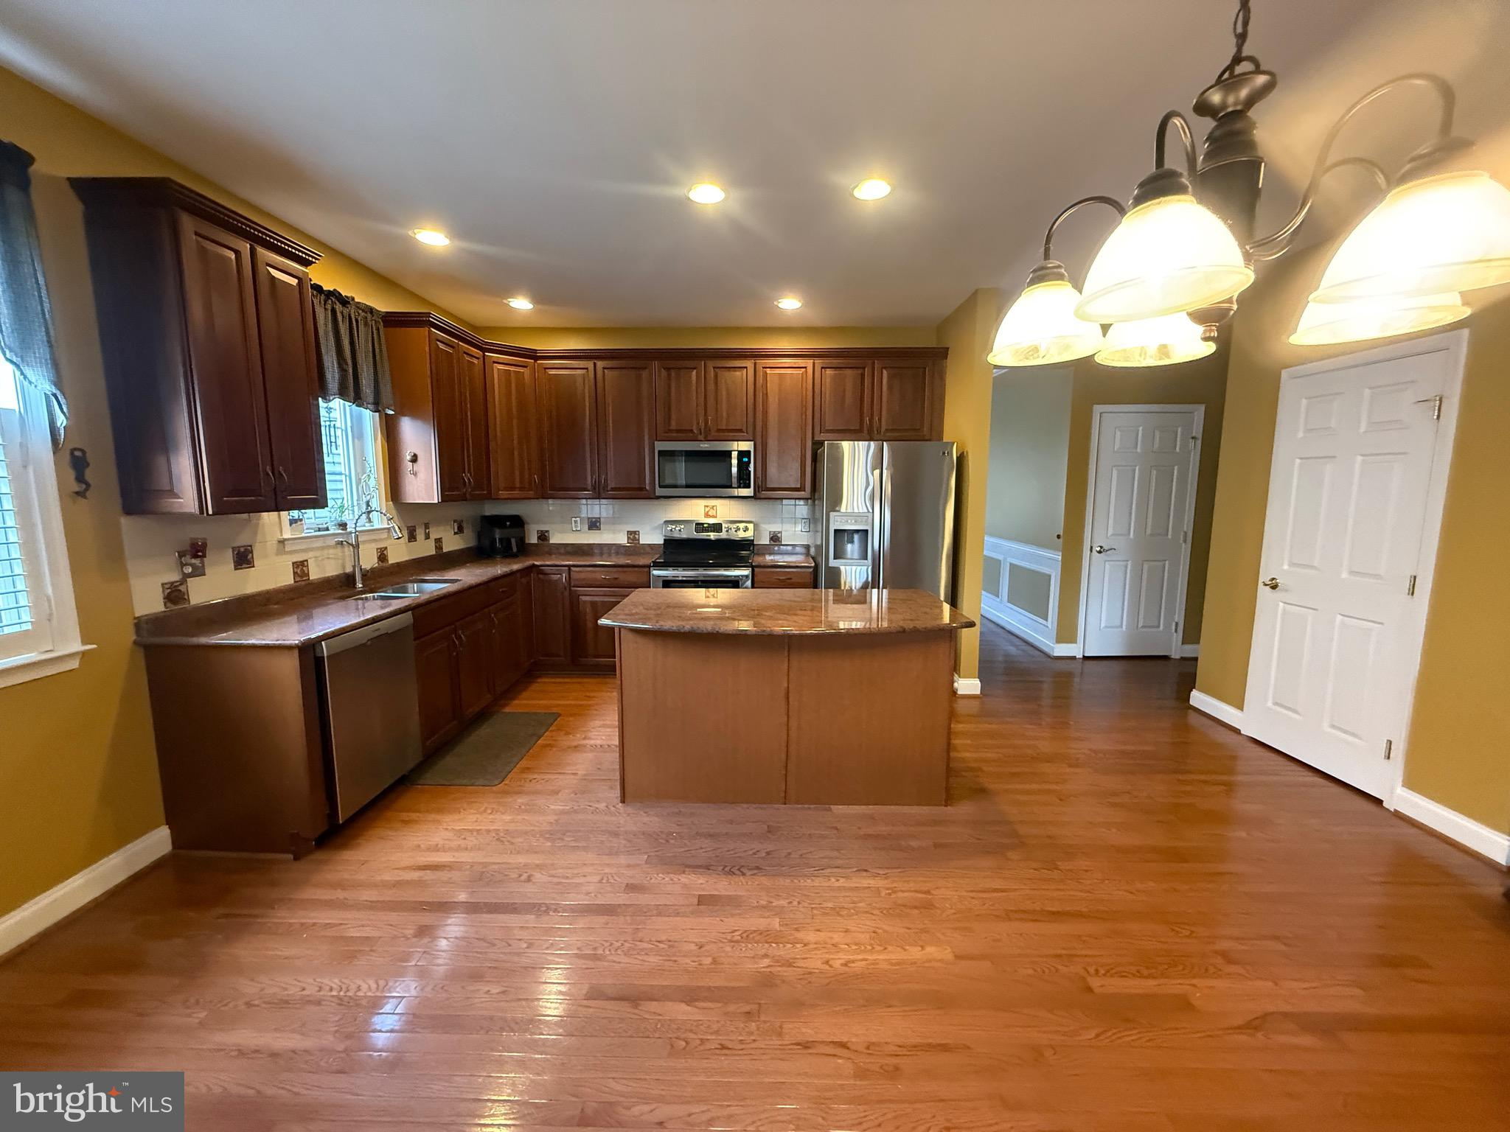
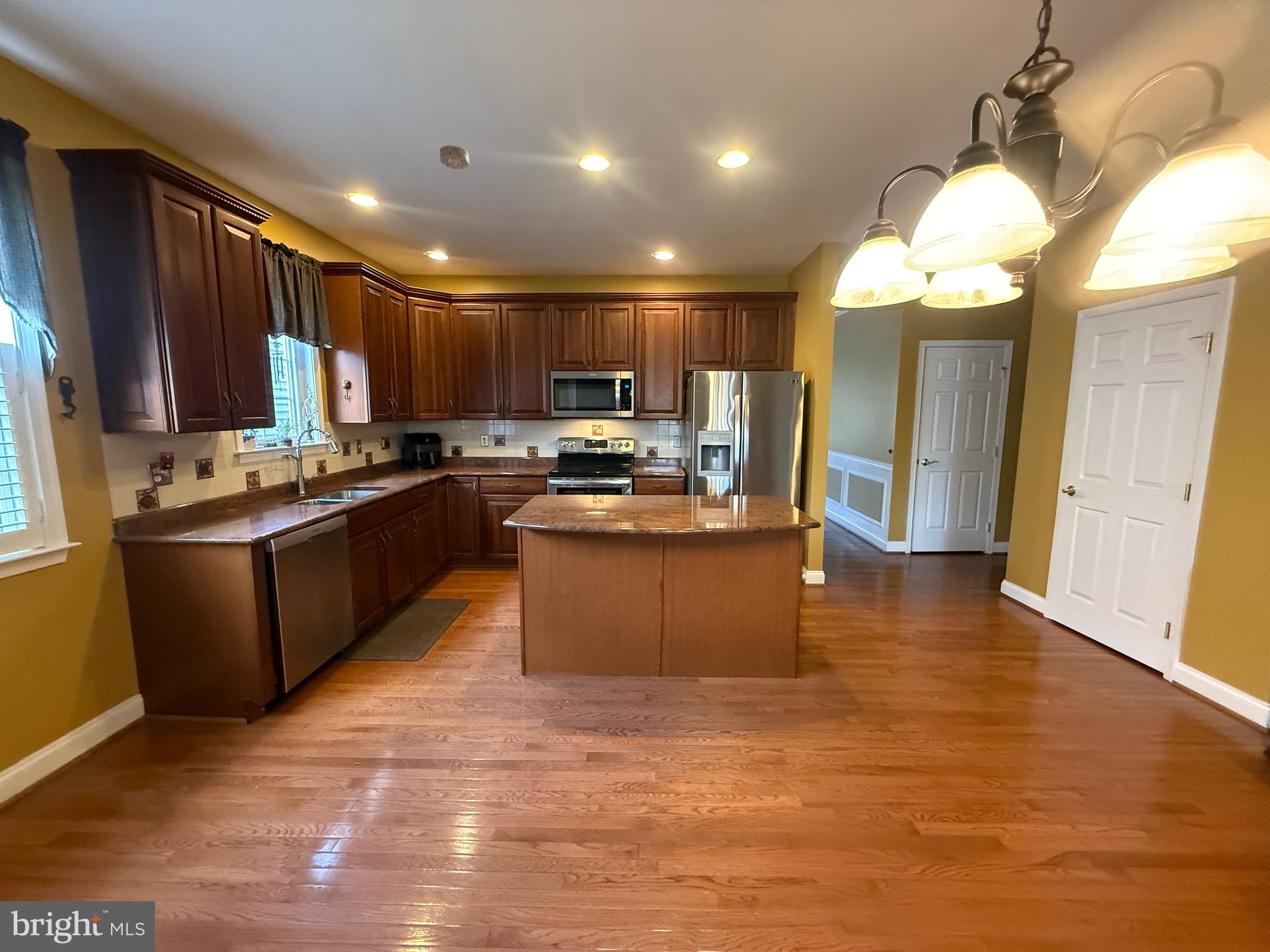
+ smoke detector [439,144,470,170]
